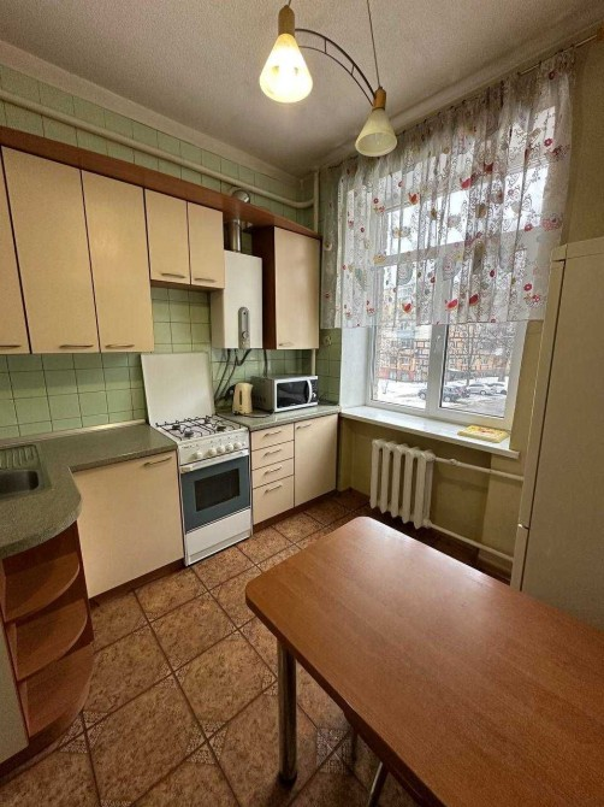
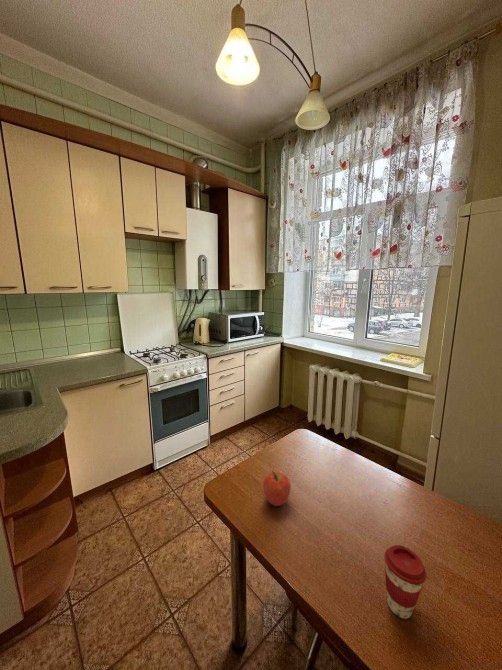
+ apple [262,470,292,507]
+ coffee cup [383,544,428,620]
